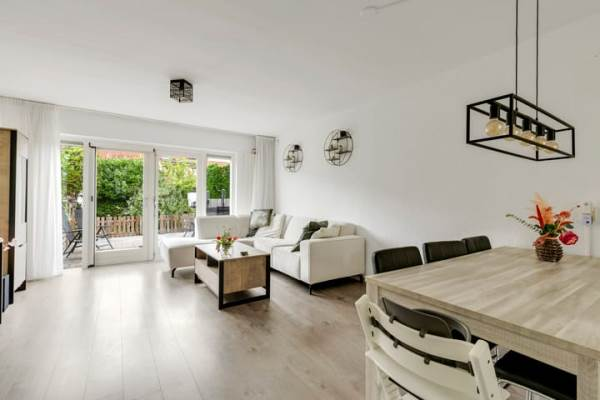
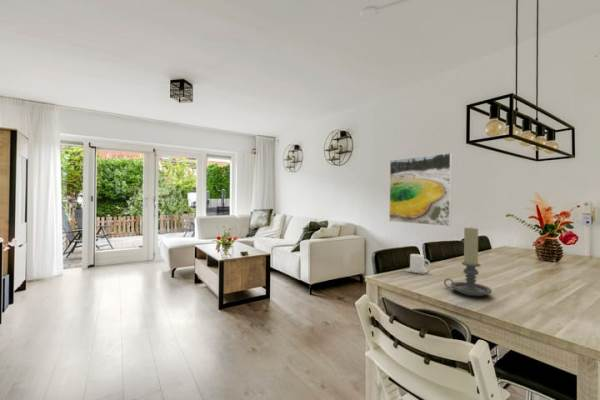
+ candle holder [443,226,493,297]
+ mug [404,253,431,275]
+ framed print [388,152,453,227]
